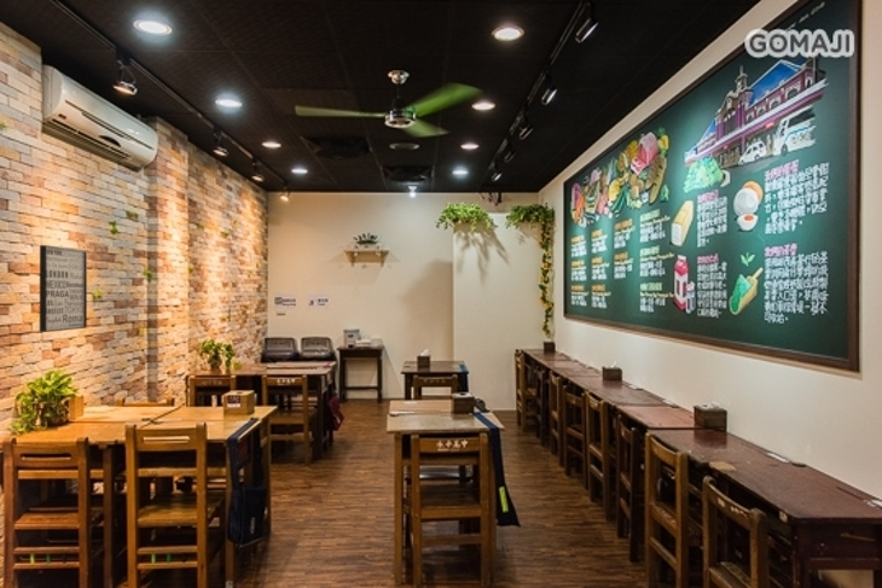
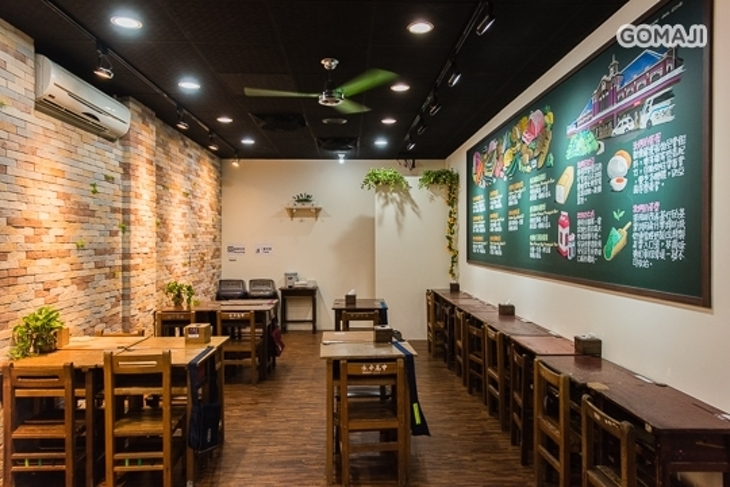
- wall art [39,244,88,333]
